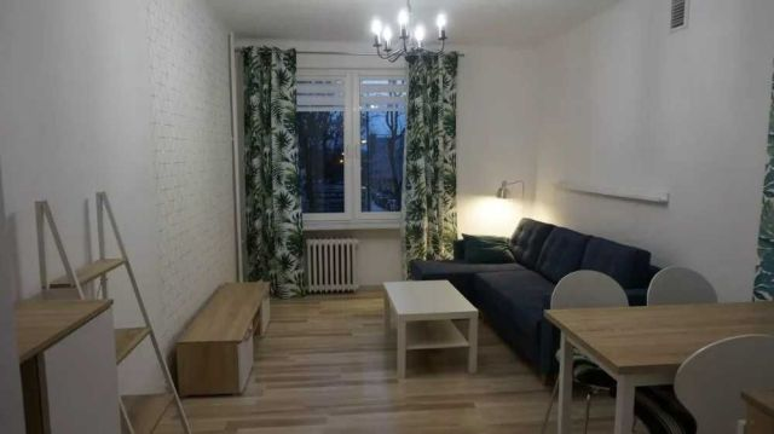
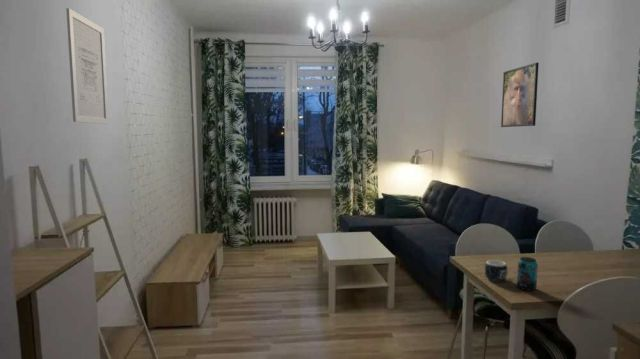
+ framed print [500,62,540,128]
+ beverage can [516,256,539,292]
+ mug [484,259,508,282]
+ wall art [65,7,109,125]
